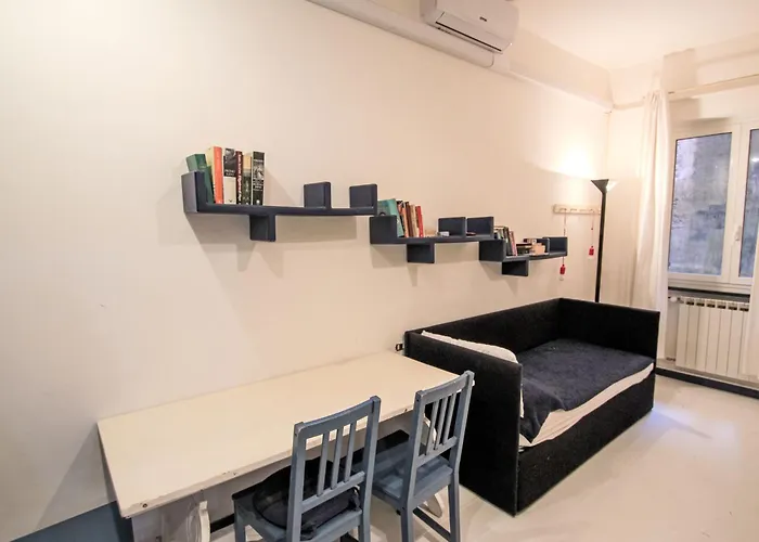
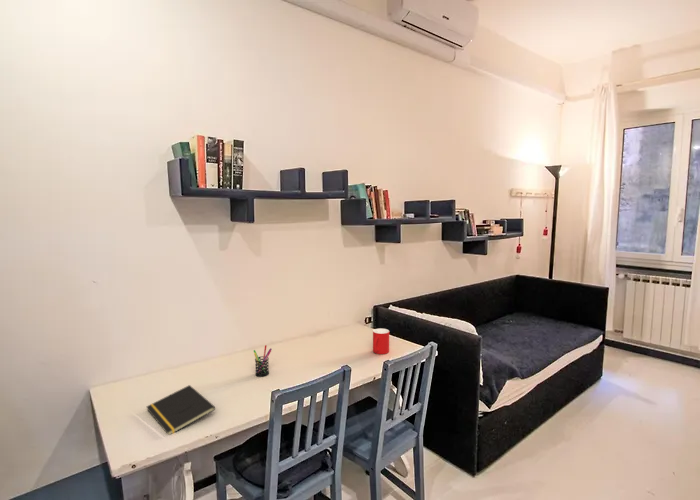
+ notepad [146,384,216,436]
+ pen holder [253,344,273,378]
+ cup [372,328,390,355]
